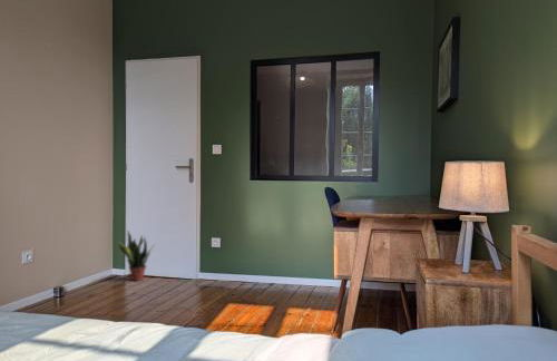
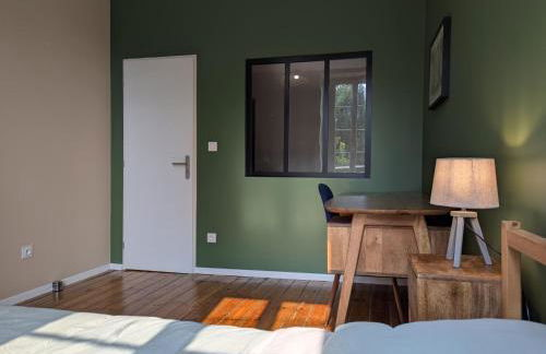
- potted plant [117,231,156,282]
